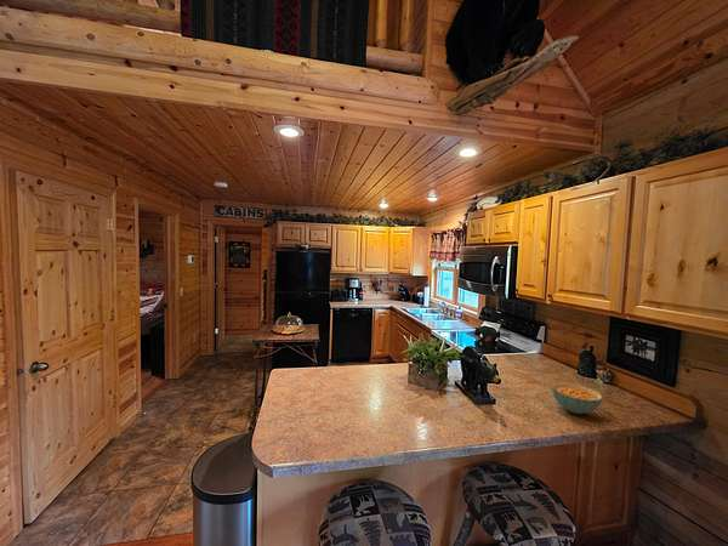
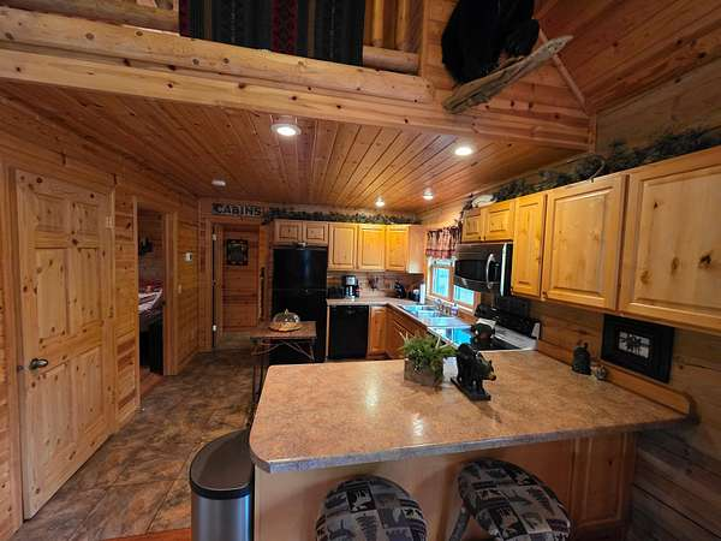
- cereal bowl [550,381,604,415]
